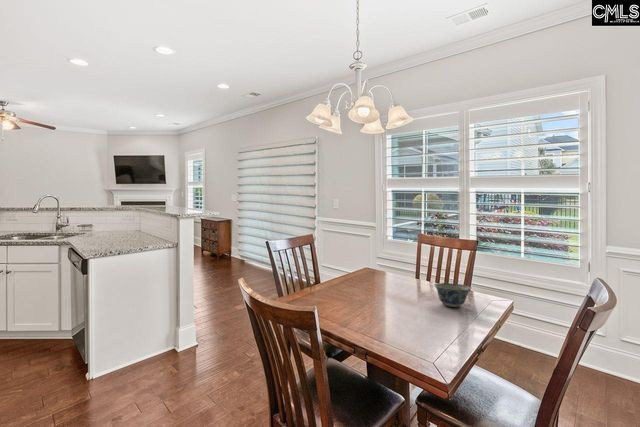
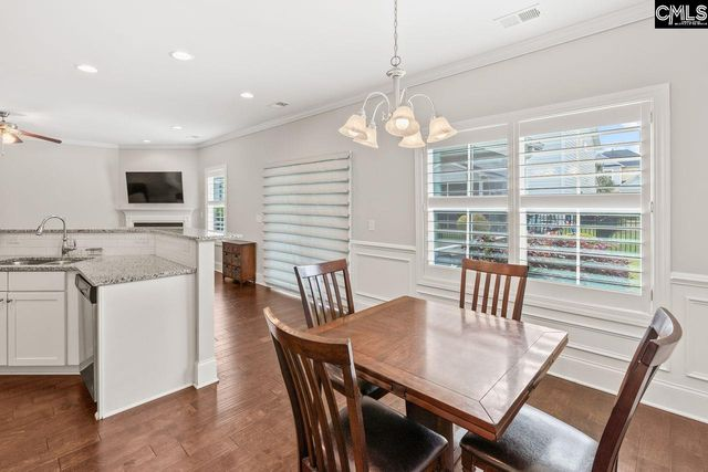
- bowl [433,282,473,308]
